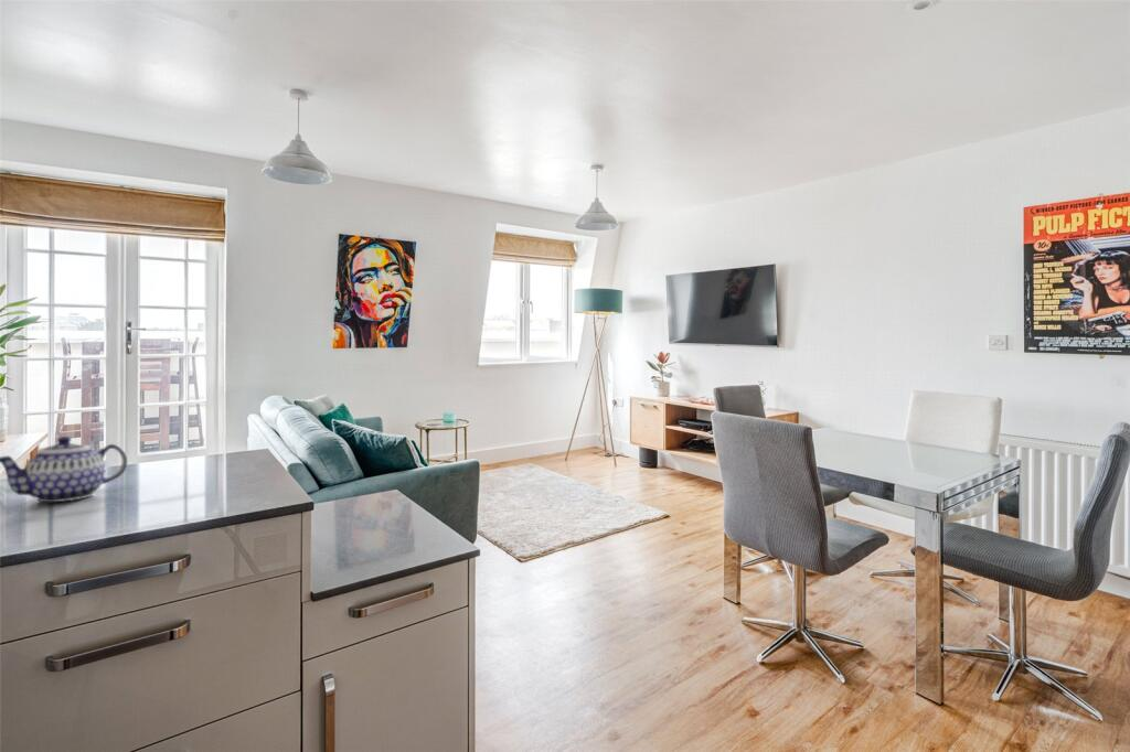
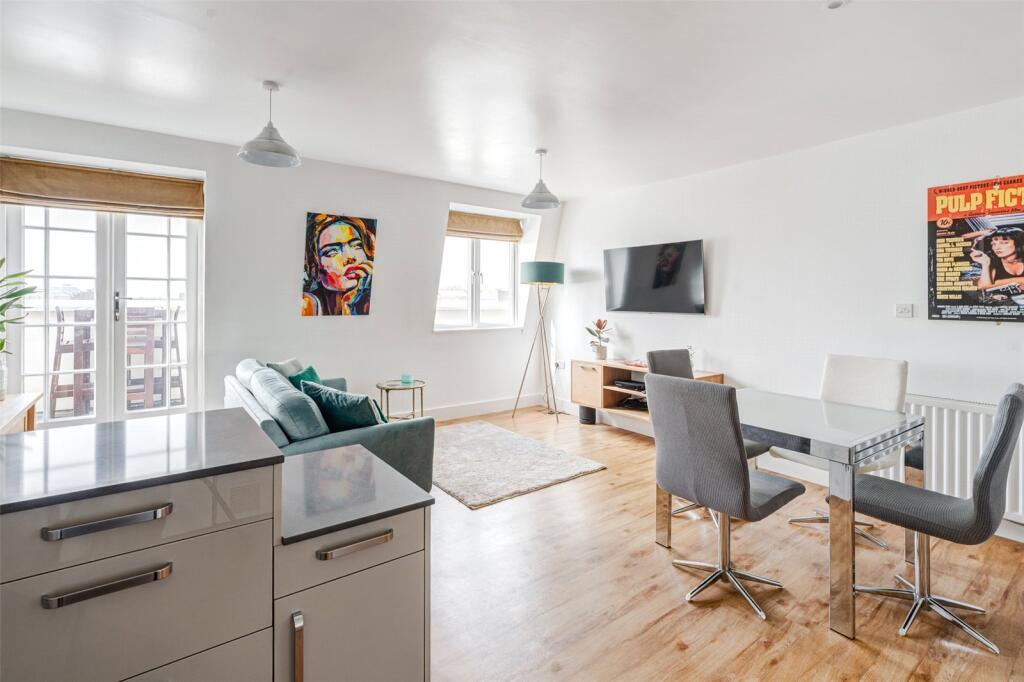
- teapot [0,436,128,503]
